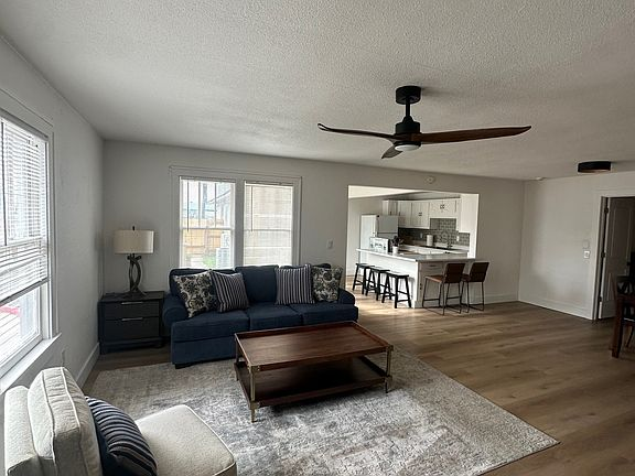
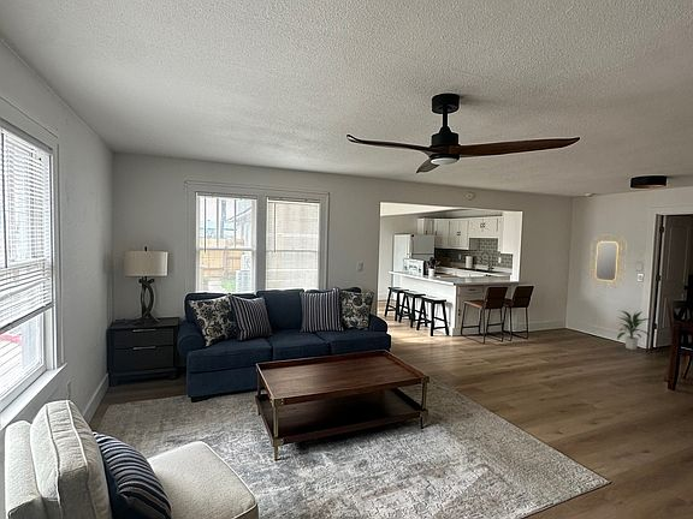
+ indoor plant [616,310,652,351]
+ home mirror [588,234,628,290]
